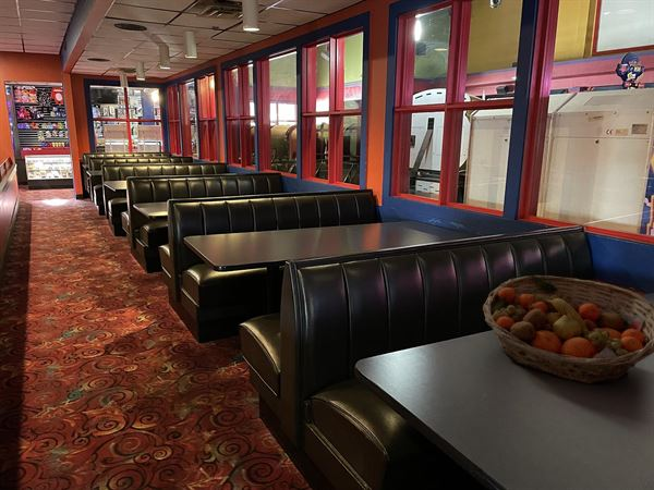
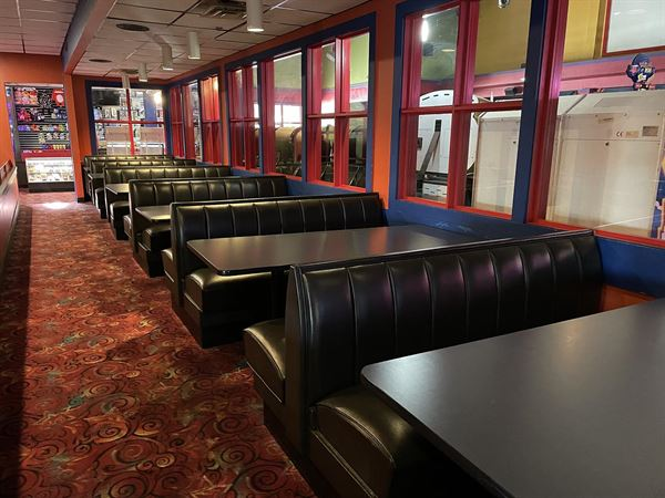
- fruit basket [482,274,654,385]
